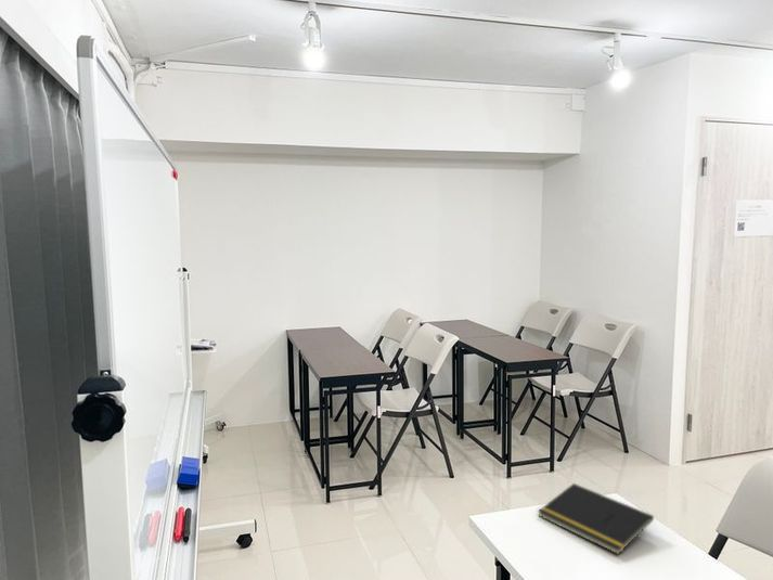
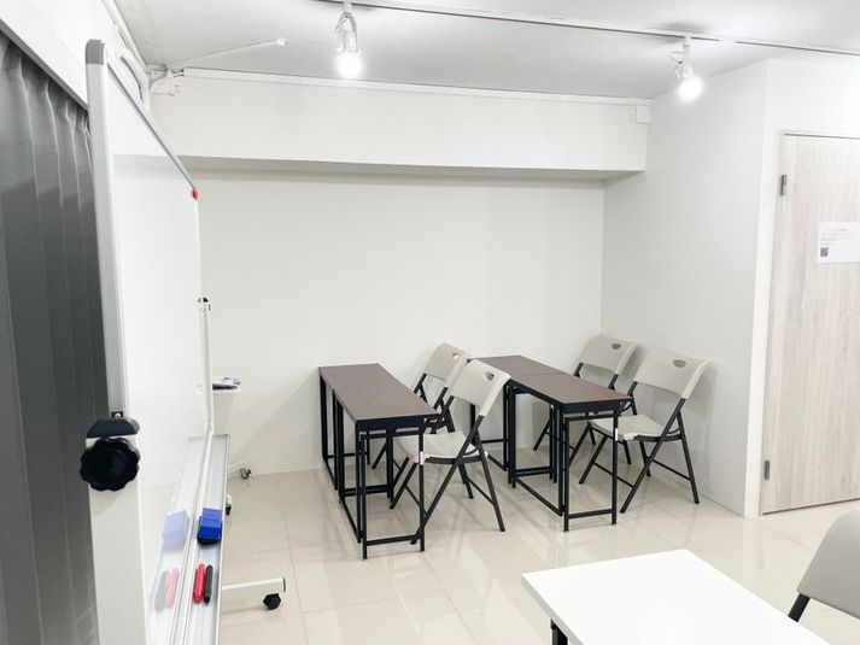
- notepad [537,482,655,555]
